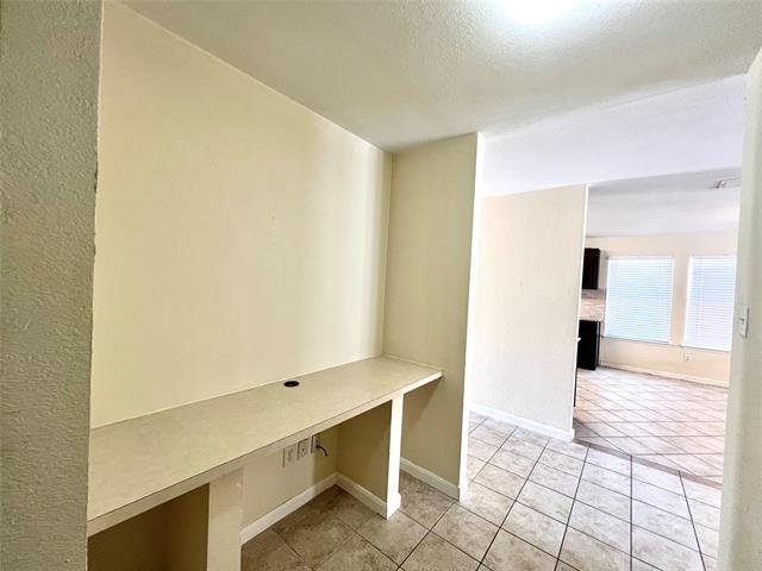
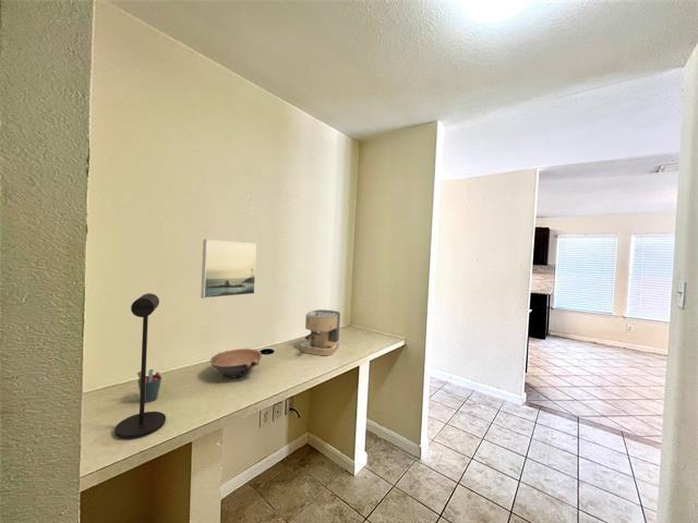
+ desk lamp [113,292,167,439]
+ pen holder [136,368,163,403]
+ bowl [209,348,263,378]
+ coffee maker [299,308,341,356]
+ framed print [200,239,257,300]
